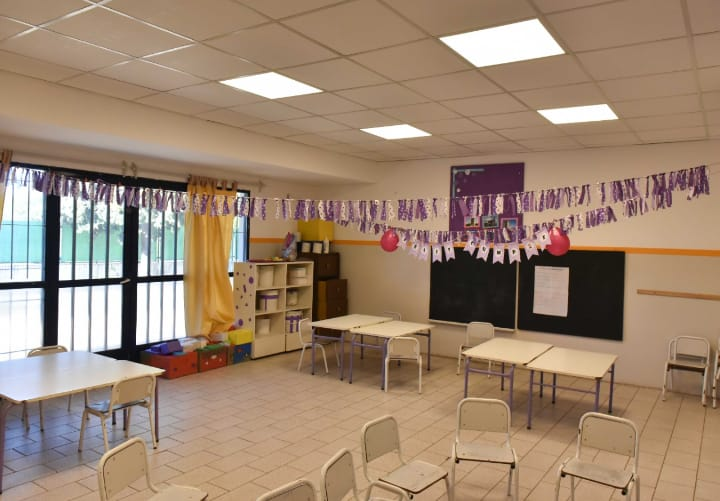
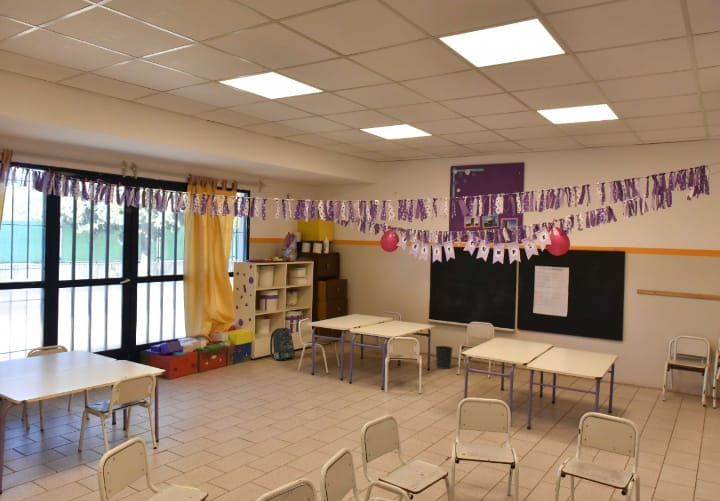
+ backpack [269,327,296,361]
+ wastebasket [435,345,454,370]
